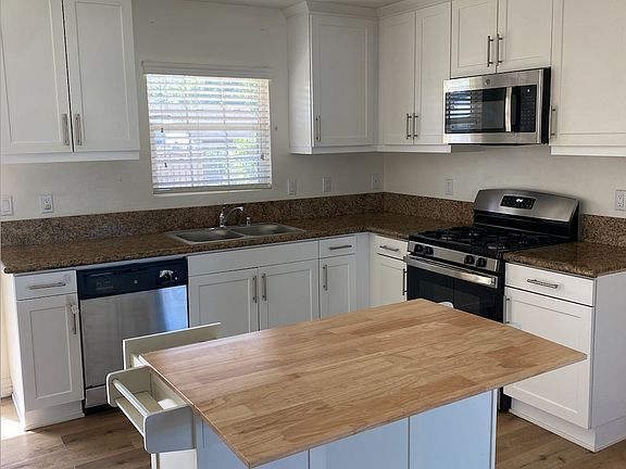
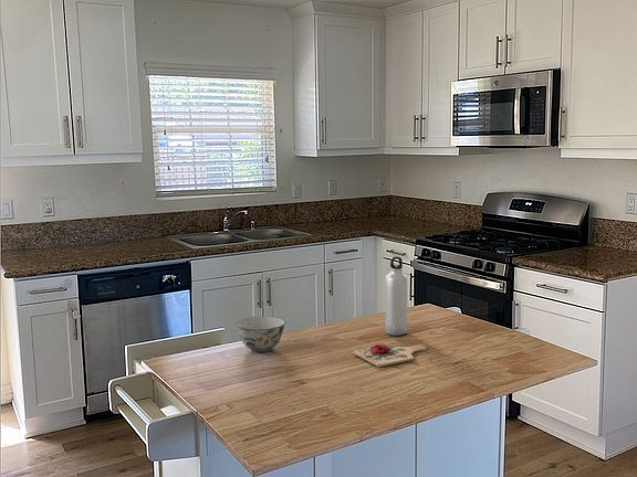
+ soup bowl [234,316,286,353]
+ cutting board [353,343,428,368]
+ water bottle [385,255,408,337]
